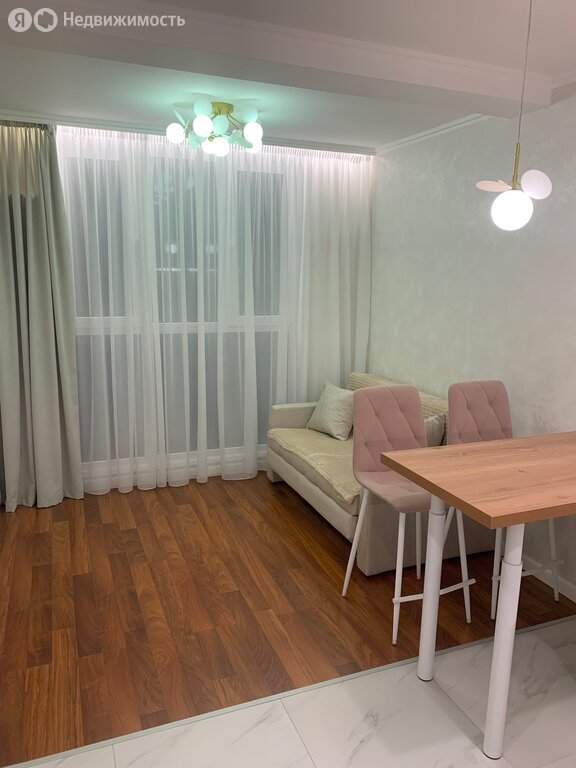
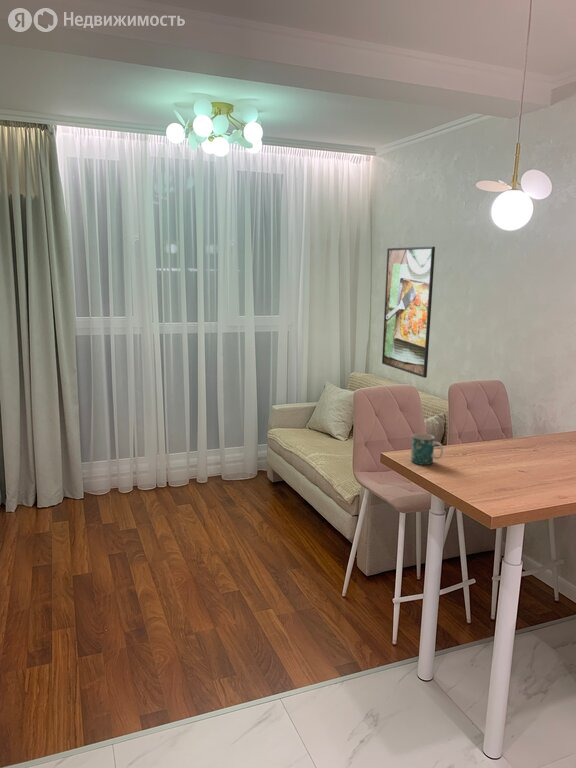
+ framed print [381,246,436,379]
+ mug [410,432,444,466]
